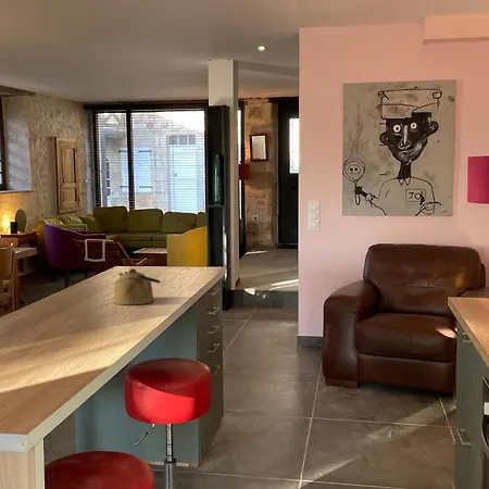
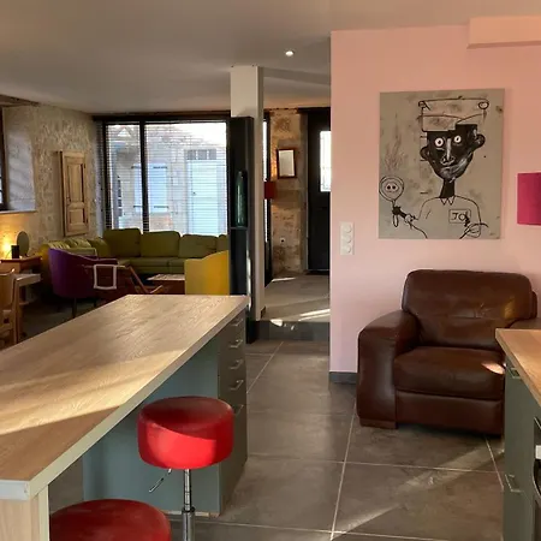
- kettle [111,267,161,305]
